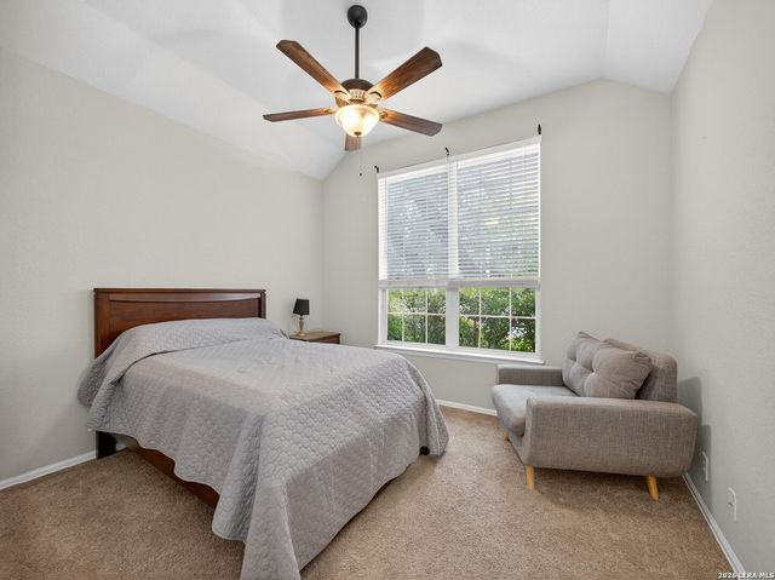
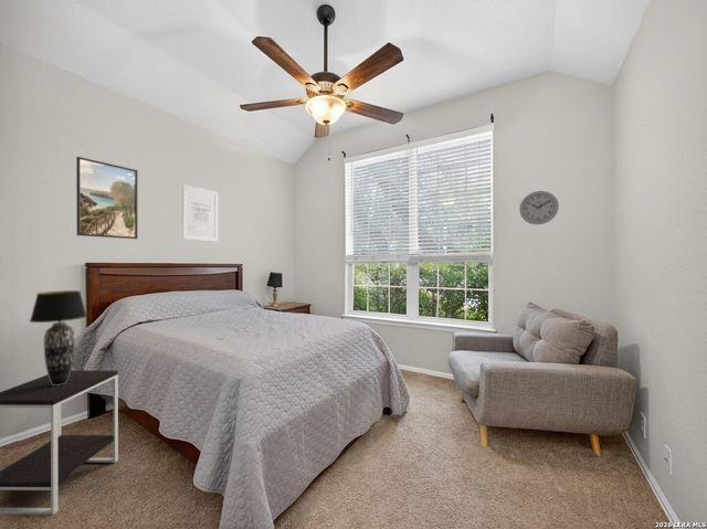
+ table lamp [29,289,88,385]
+ wall art [181,183,219,242]
+ side table [0,369,119,516]
+ wall clock [518,190,560,225]
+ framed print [75,156,139,240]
